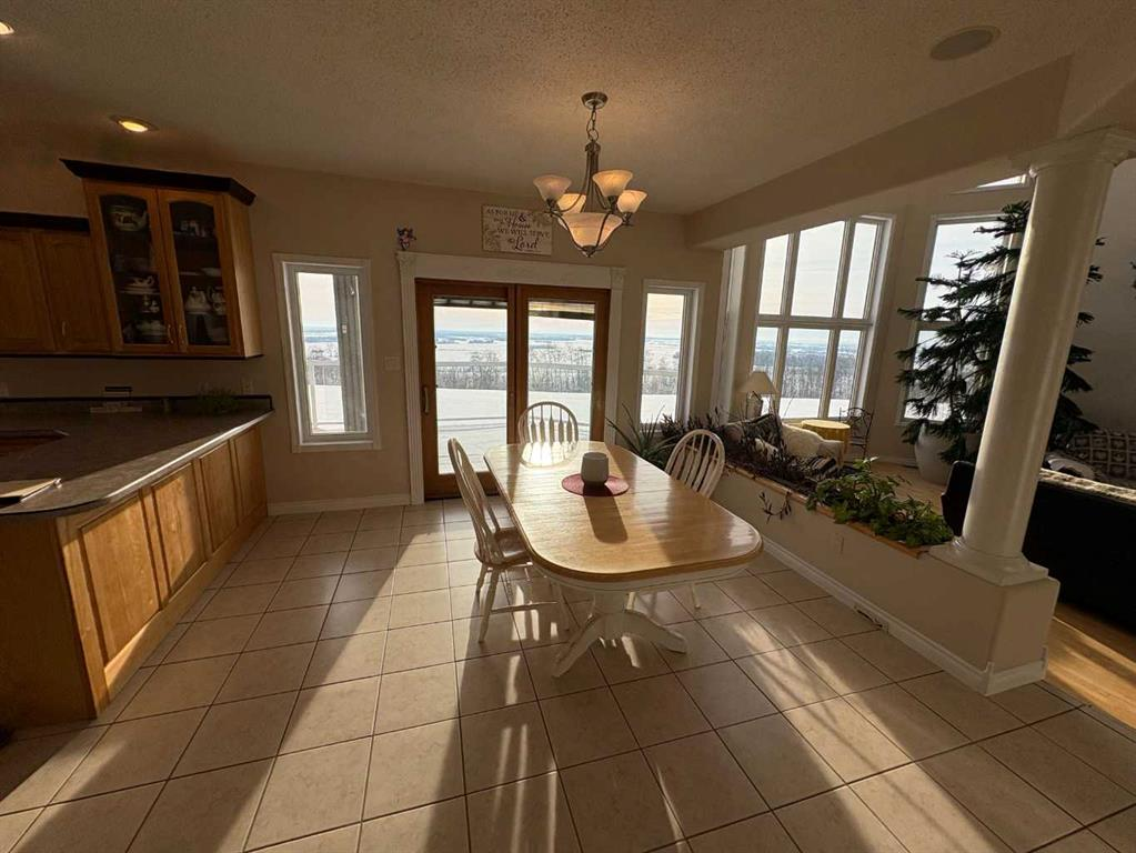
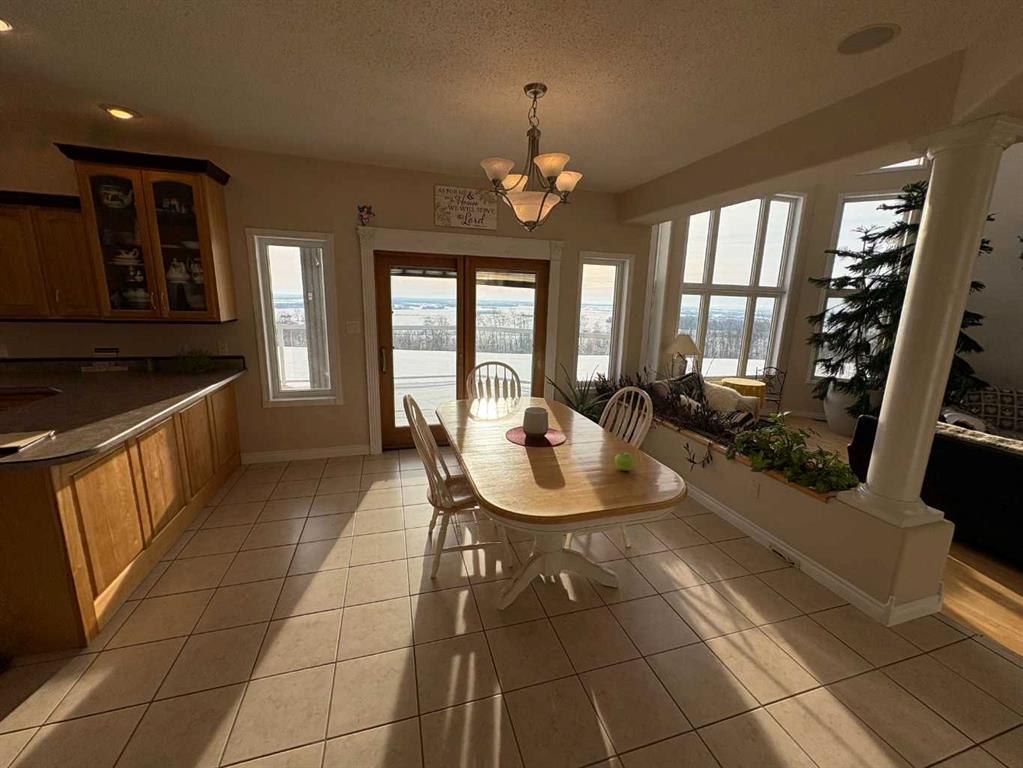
+ fruit [614,452,634,472]
